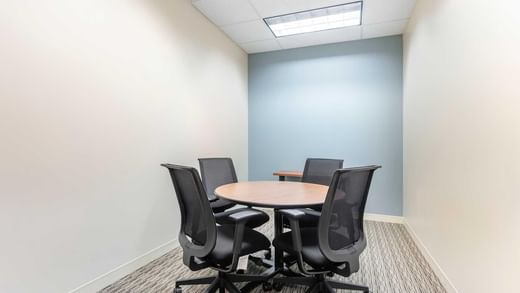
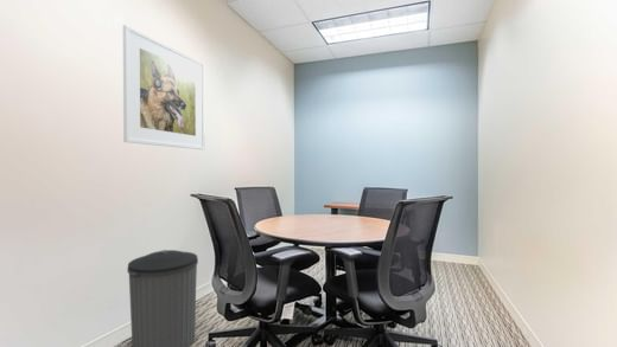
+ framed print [122,24,206,150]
+ trash can [126,249,199,347]
